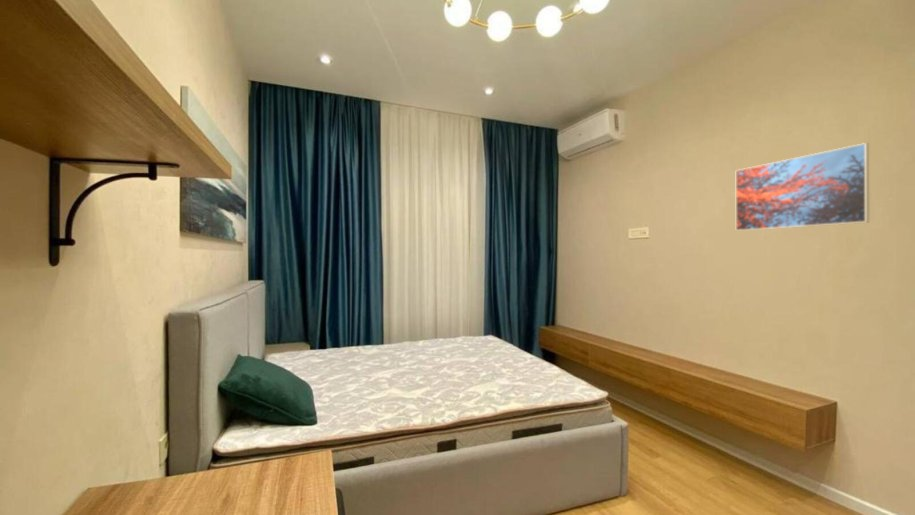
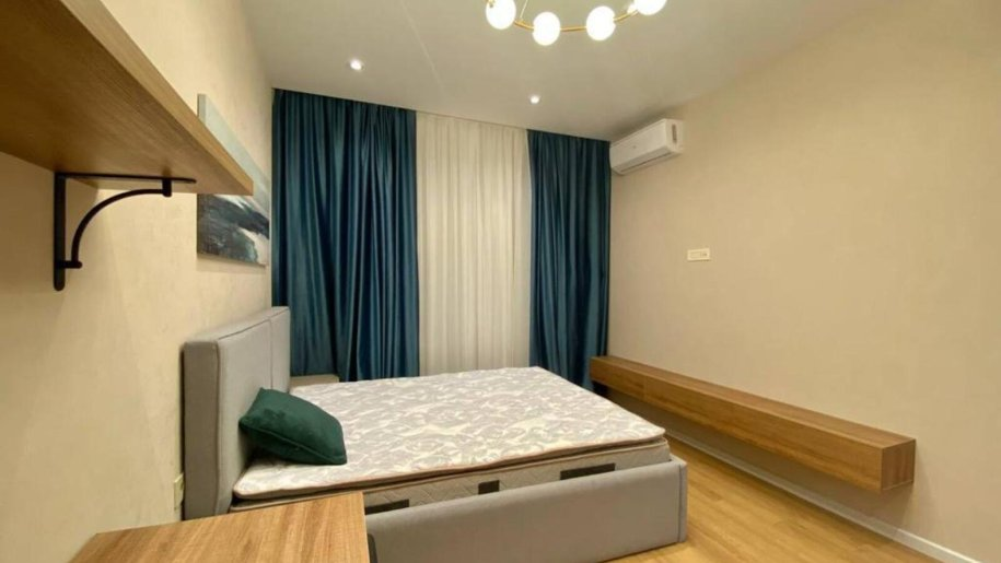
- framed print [735,142,870,232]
